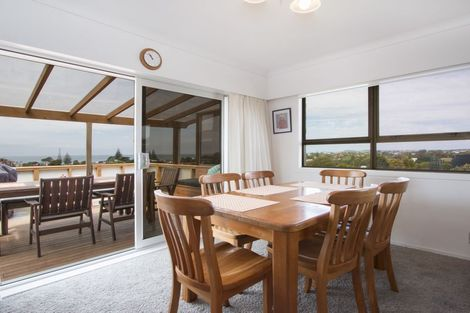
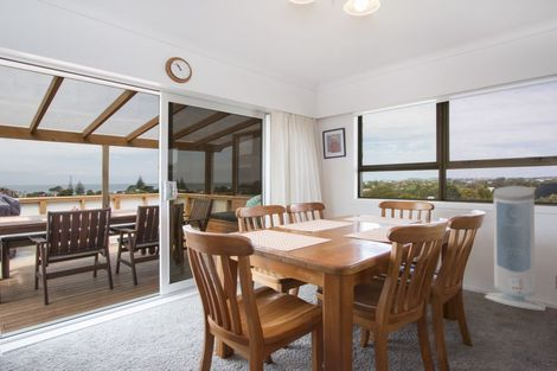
+ air purifier [484,185,548,312]
